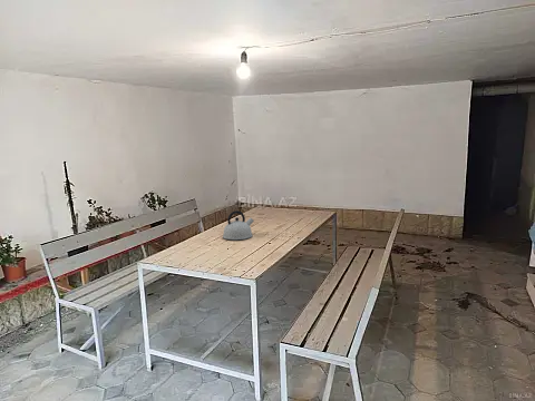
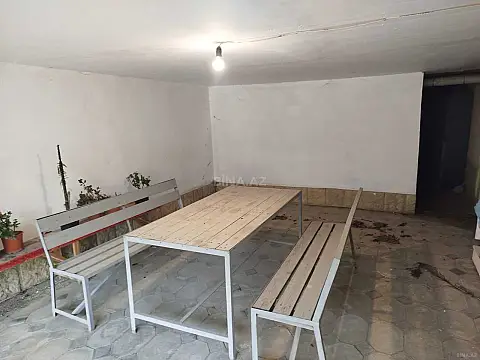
- kettle [222,209,255,241]
